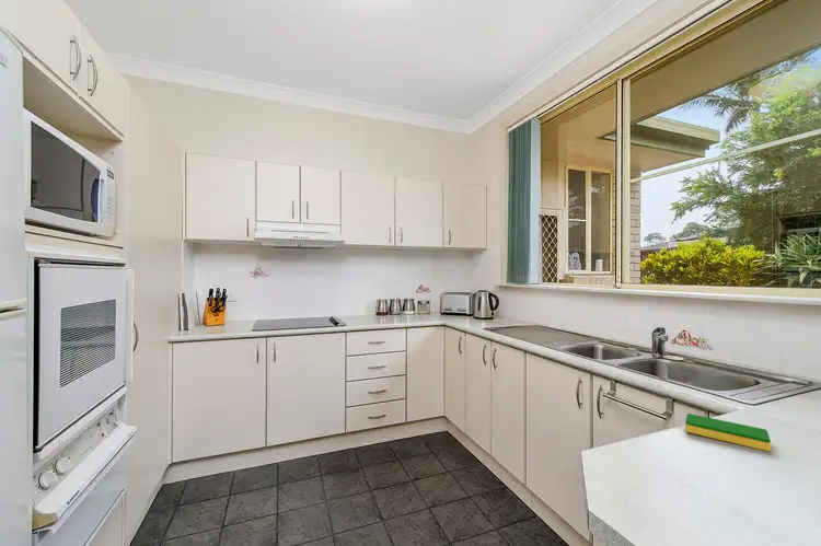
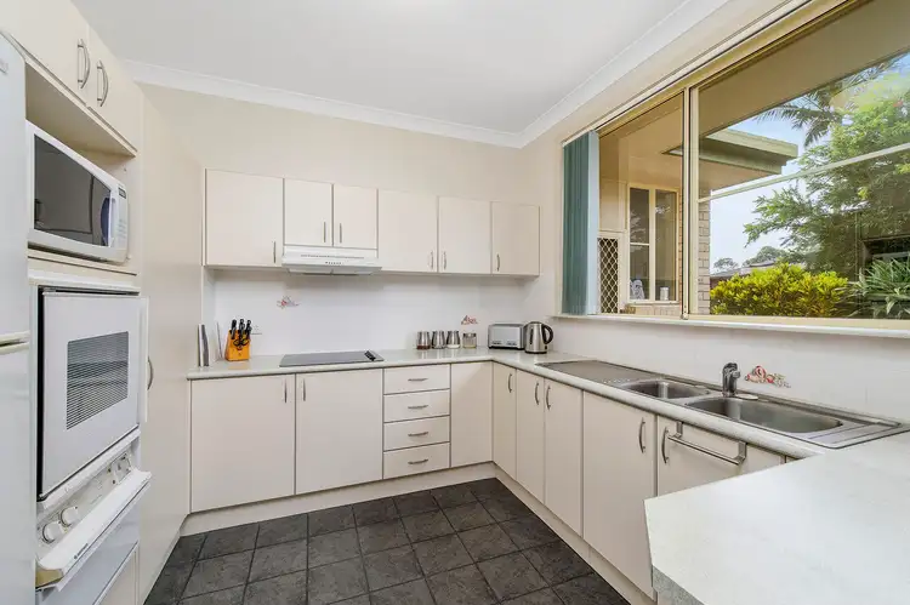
- dish sponge [684,413,772,452]
